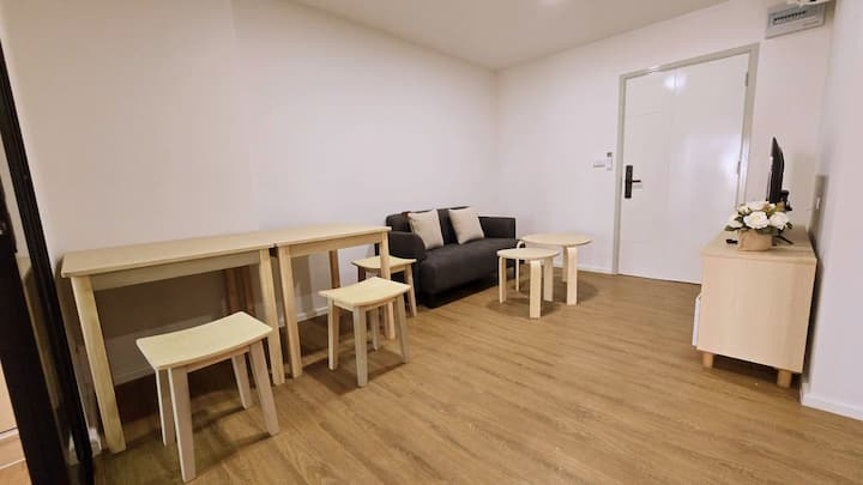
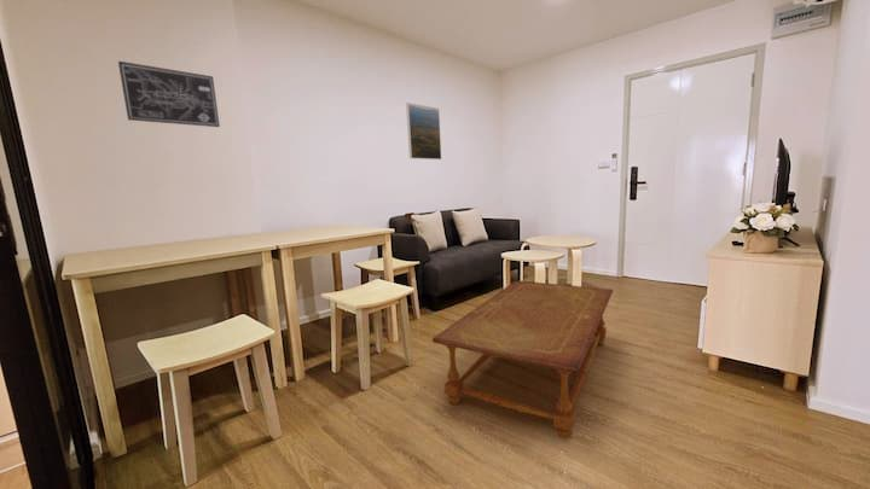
+ wall art [117,60,221,128]
+ coffee table [430,279,614,441]
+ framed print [405,101,442,161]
